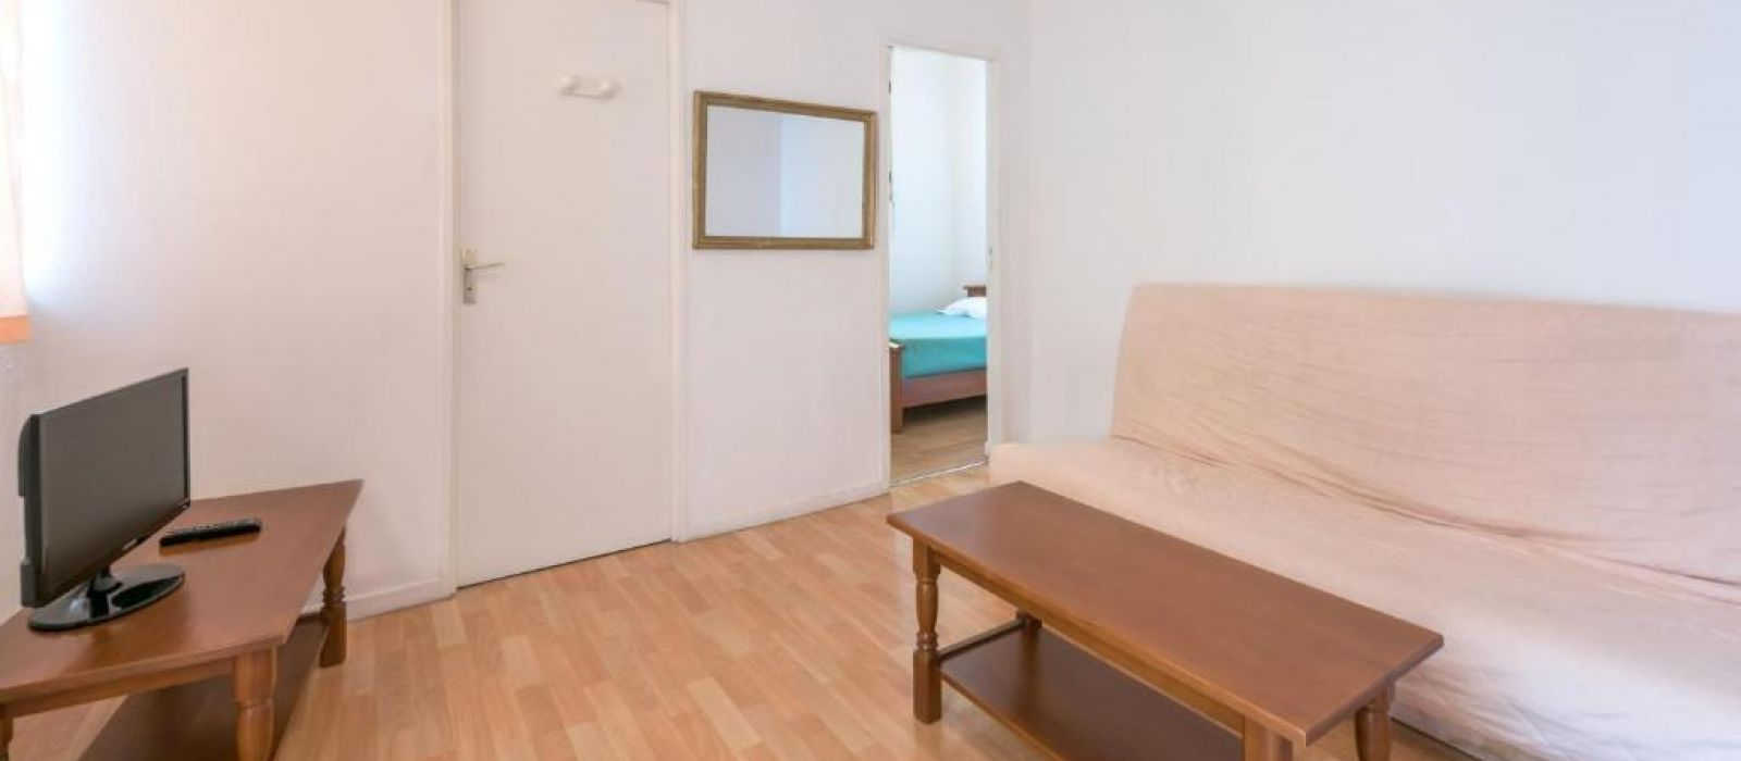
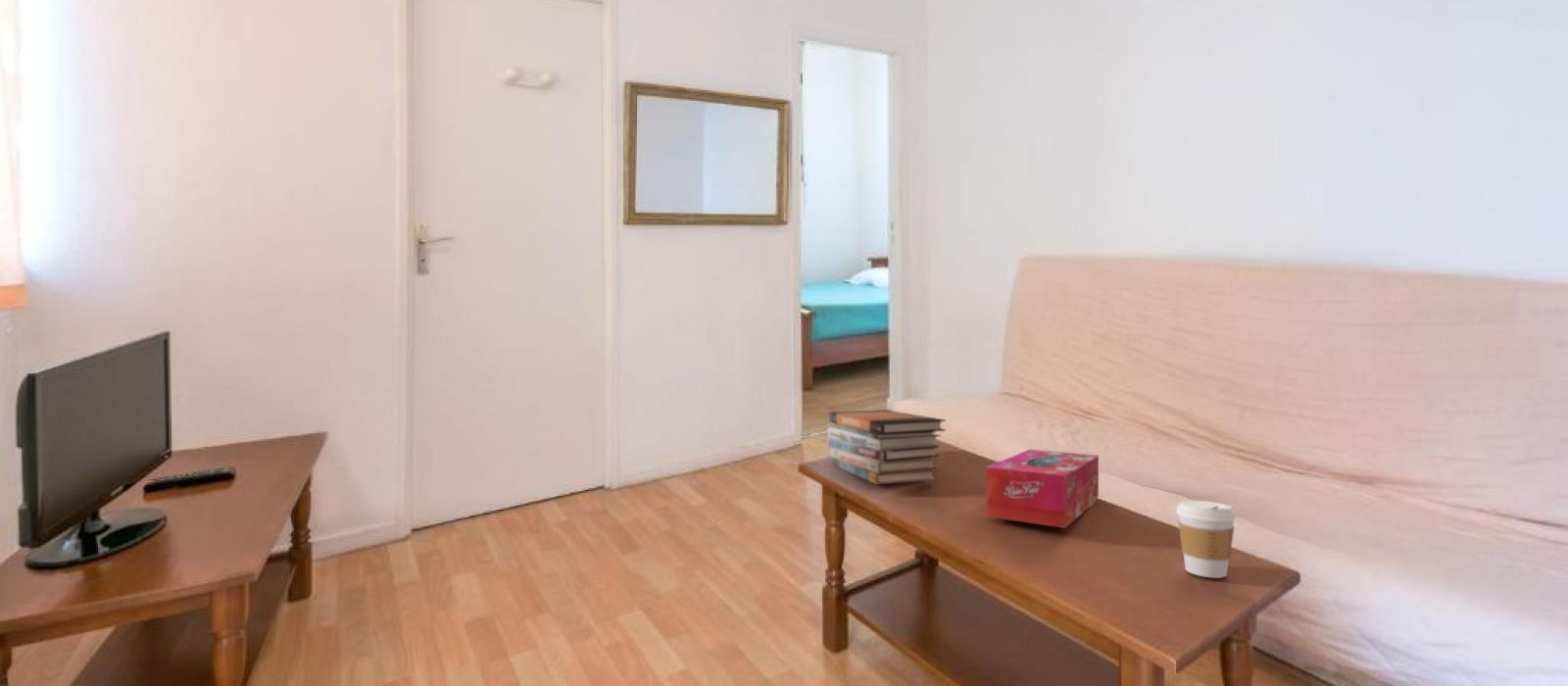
+ tissue box [985,449,1100,529]
+ coffee cup [1176,500,1237,579]
+ book stack [827,409,947,485]
